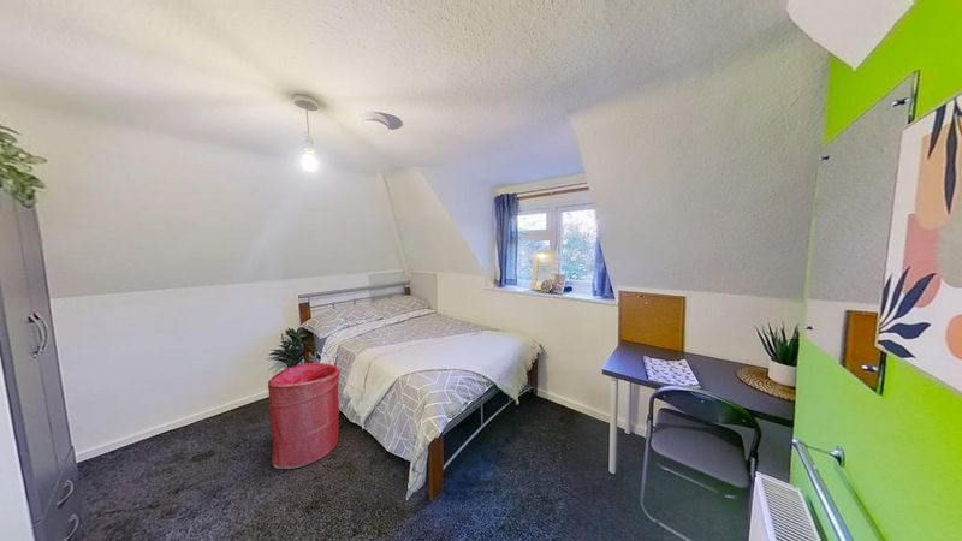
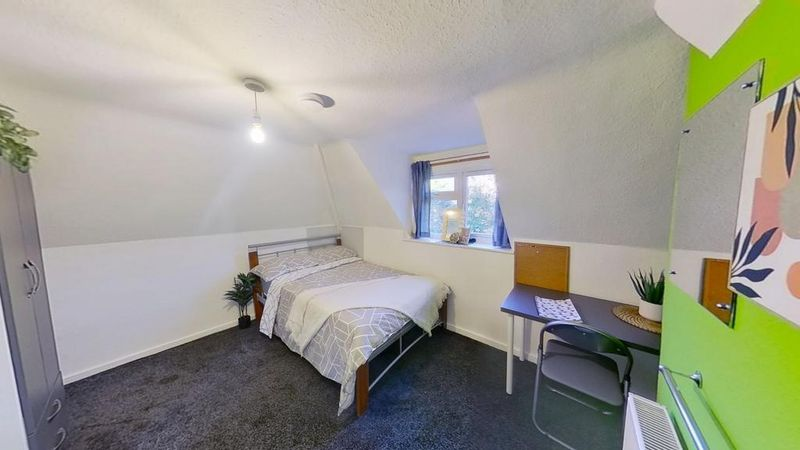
- laundry hamper [267,362,342,470]
